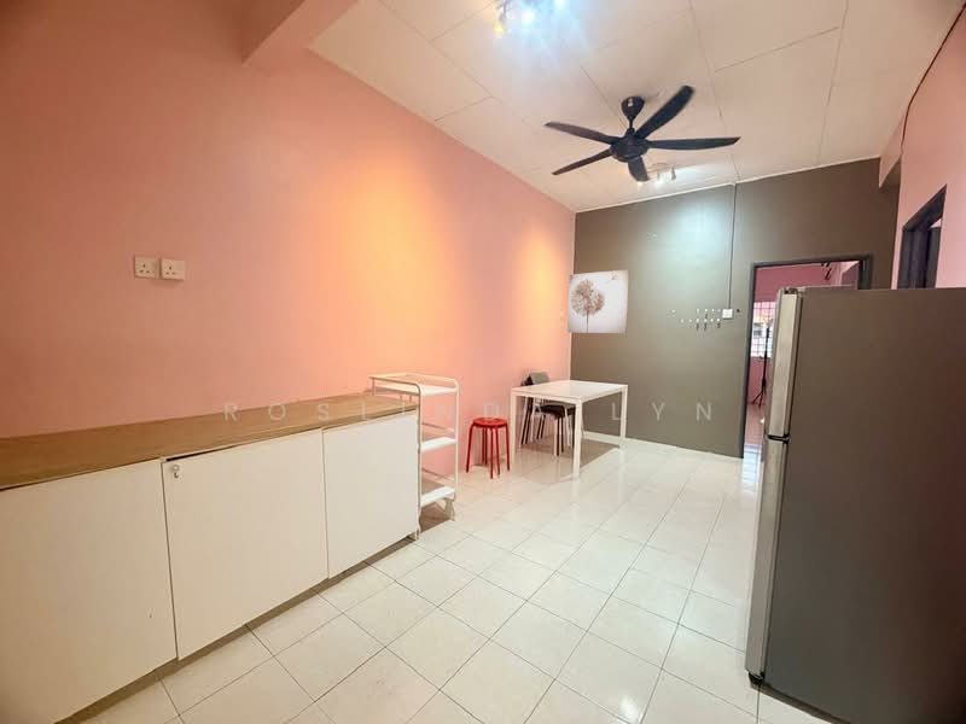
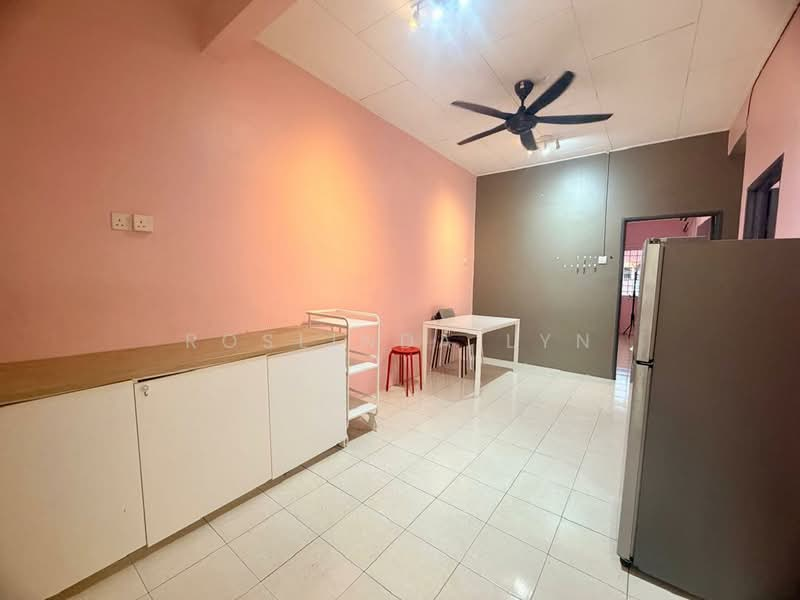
- wall art [566,268,630,334]
